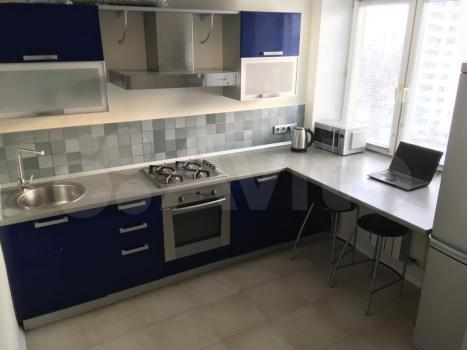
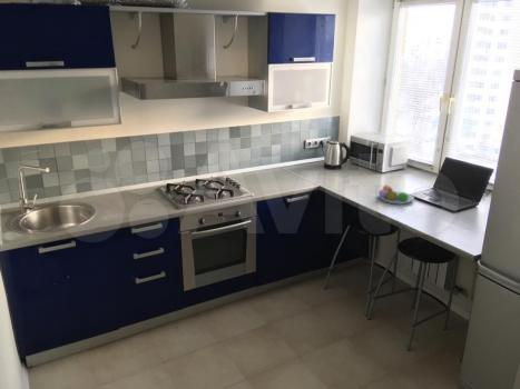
+ fruit bowl [377,184,415,206]
